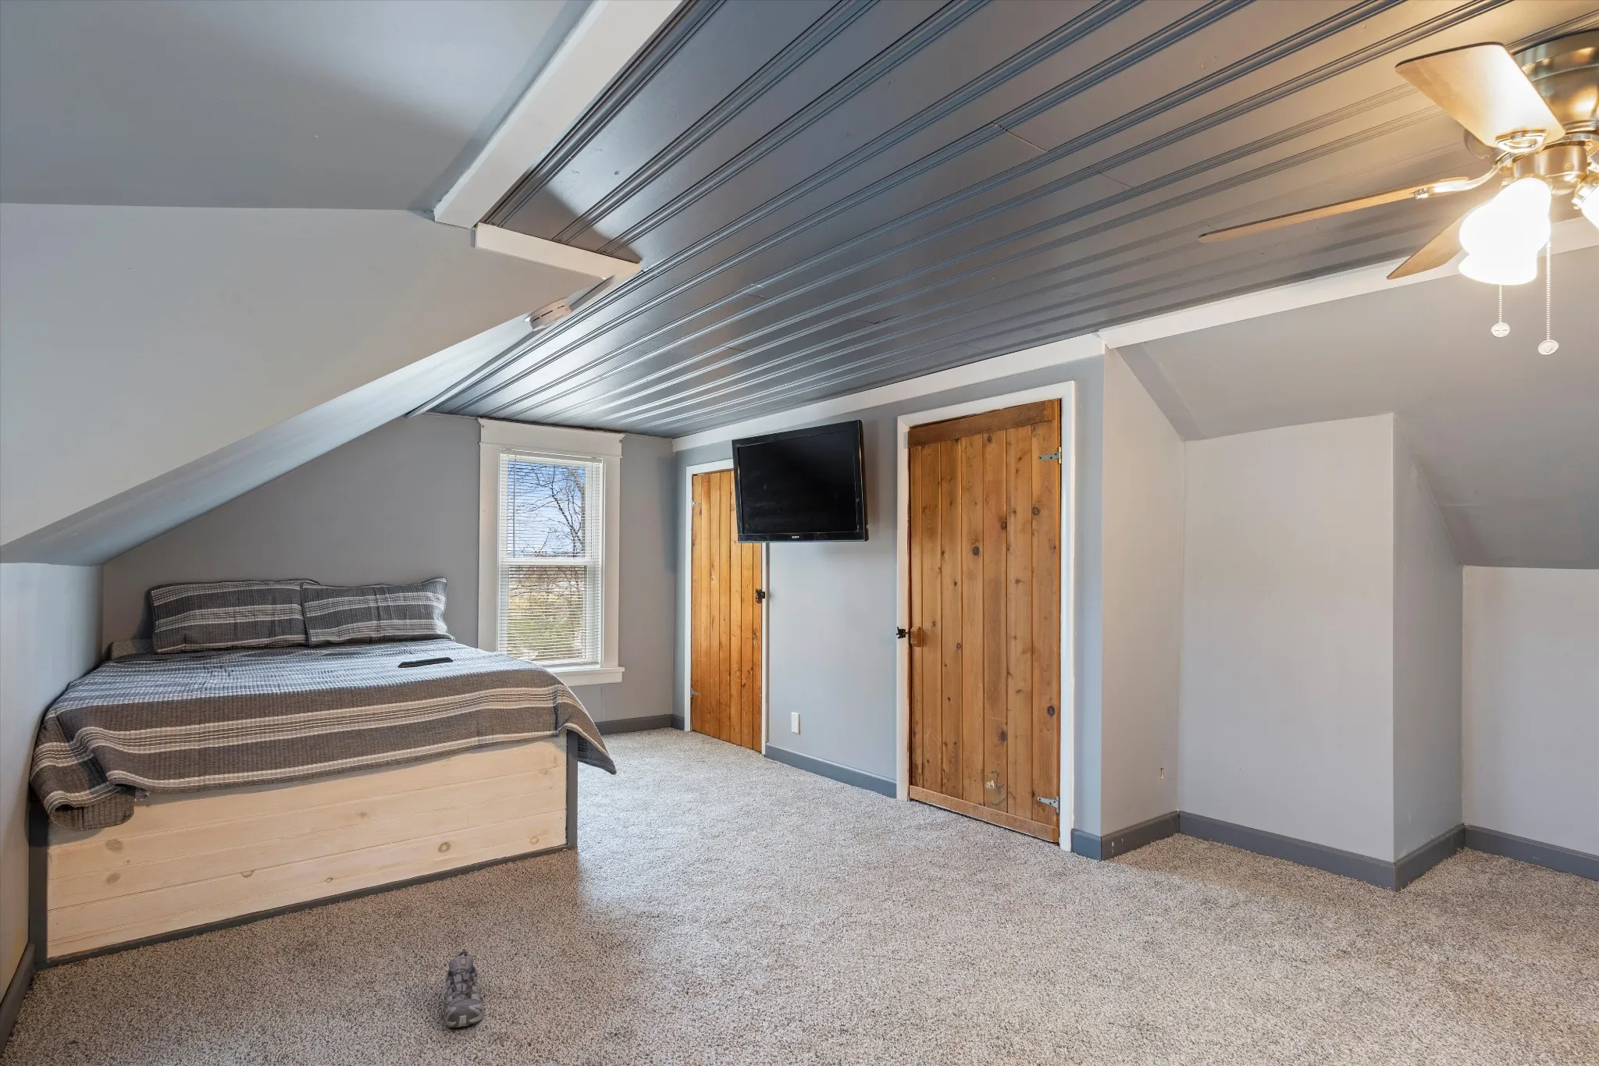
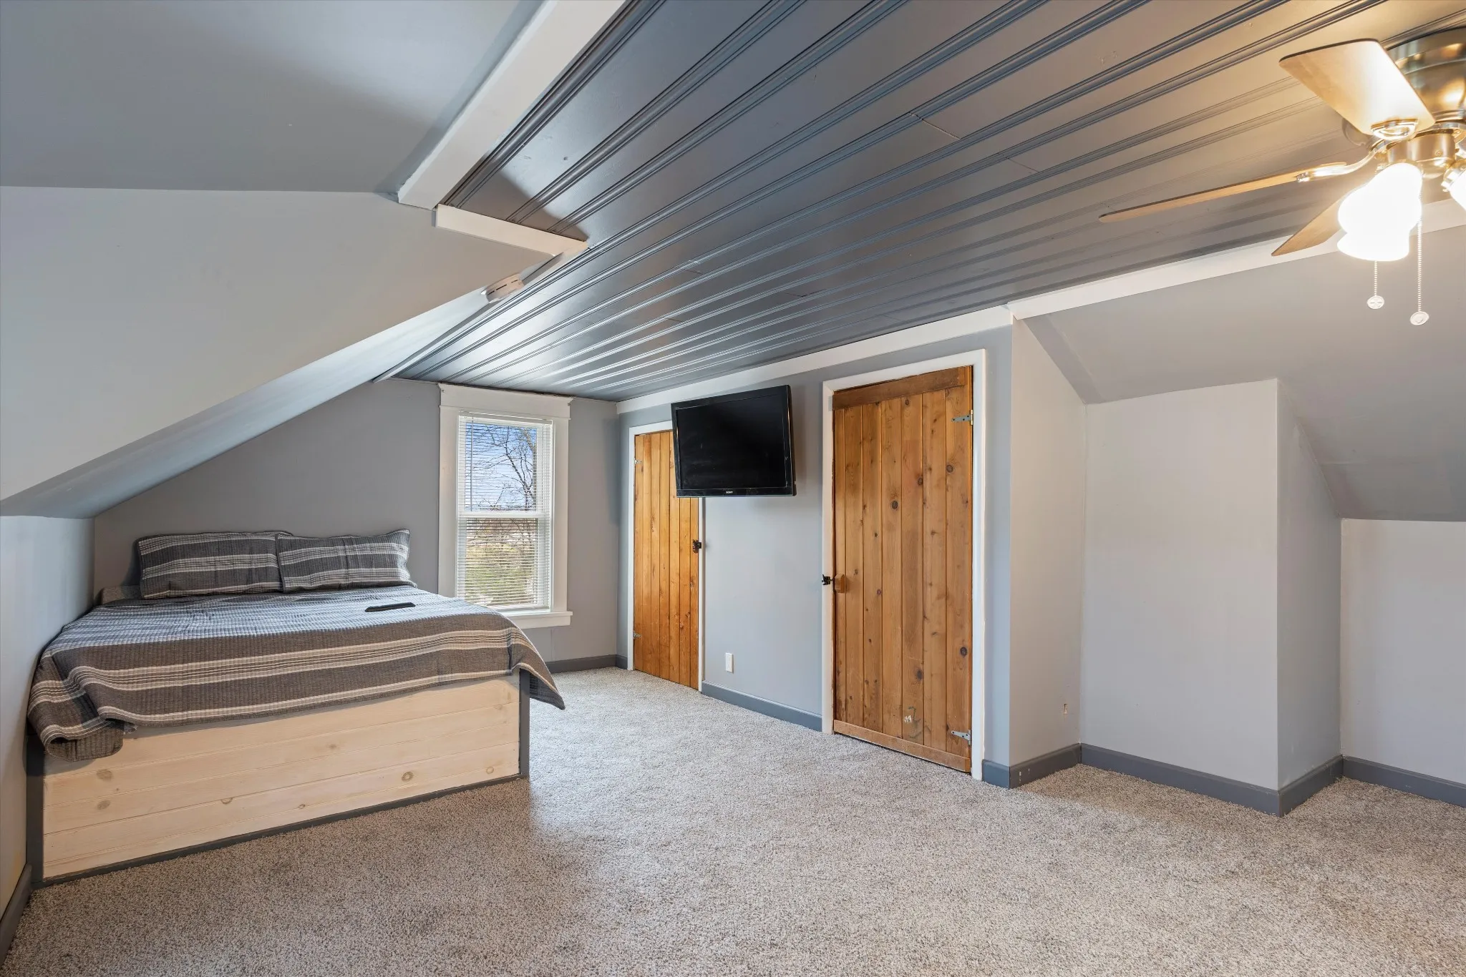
- shoe [444,949,484,1029]
